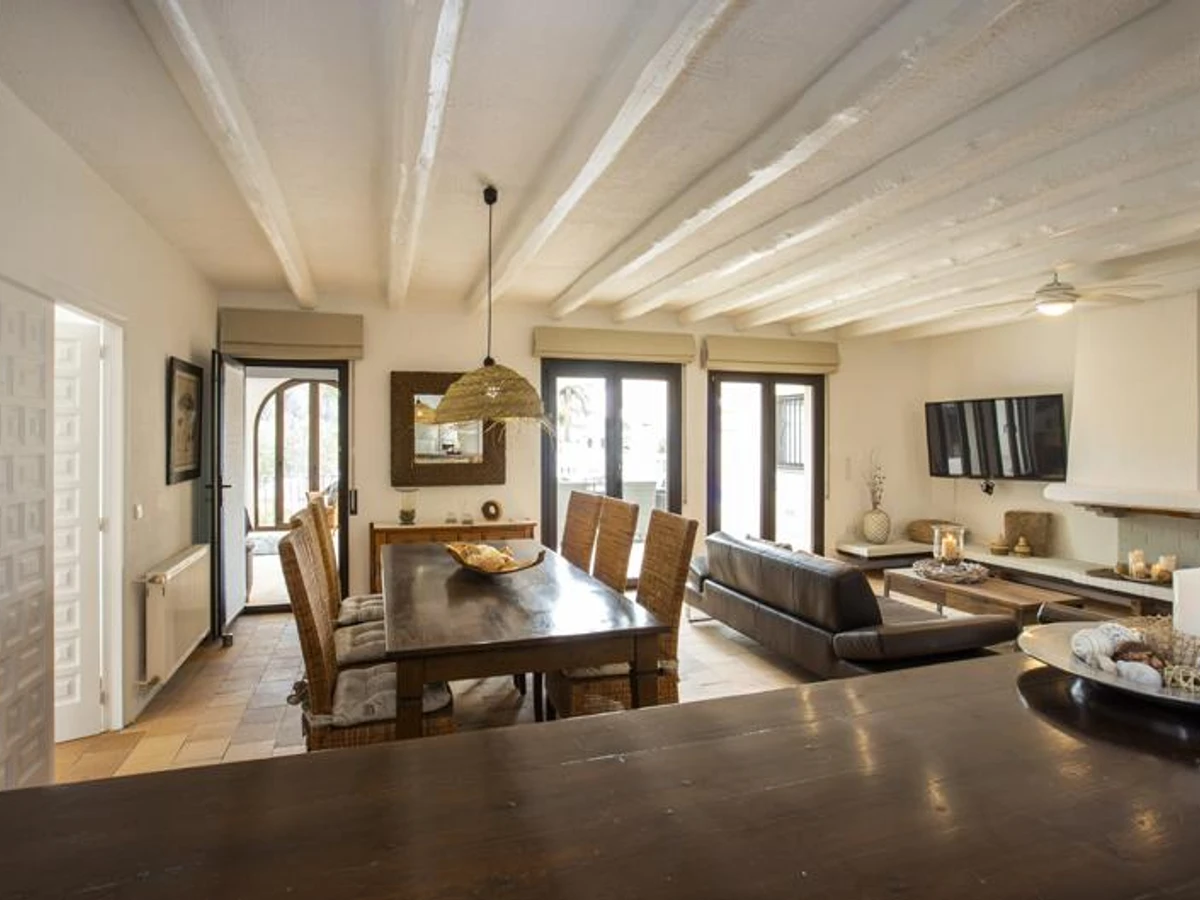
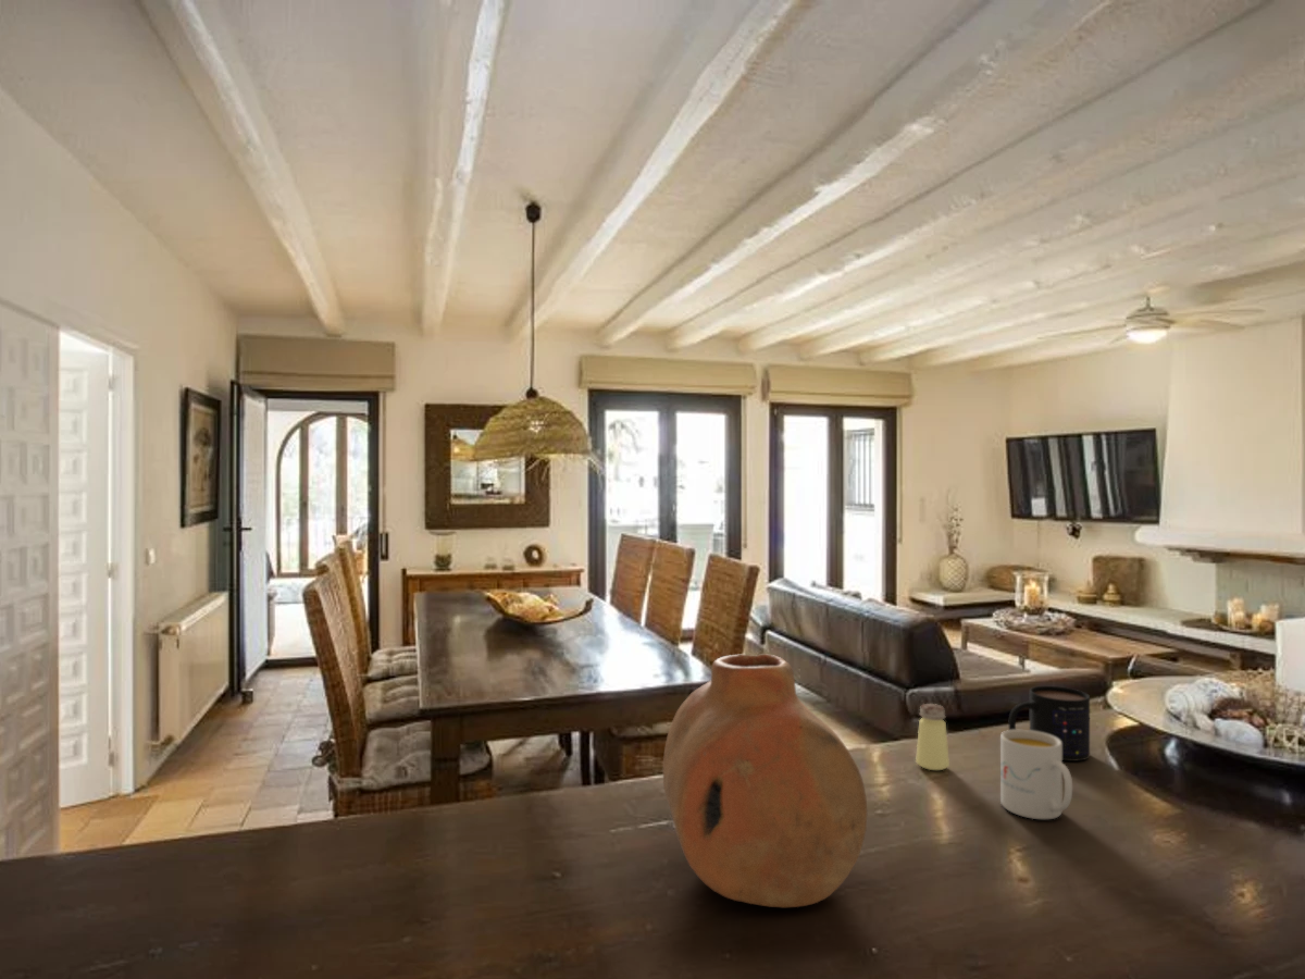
+ mug [1007,685,1091,763]
+ vase [662,654,868,908]
+ saltshaker [915,703,950,771]
+ mug [999,729,1073,820]
